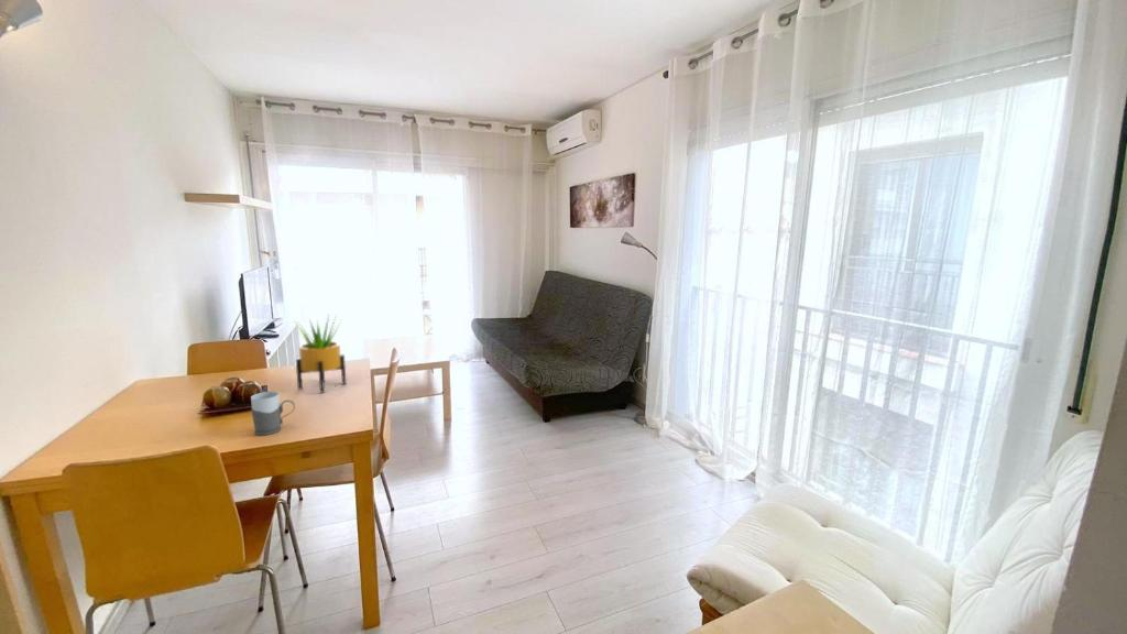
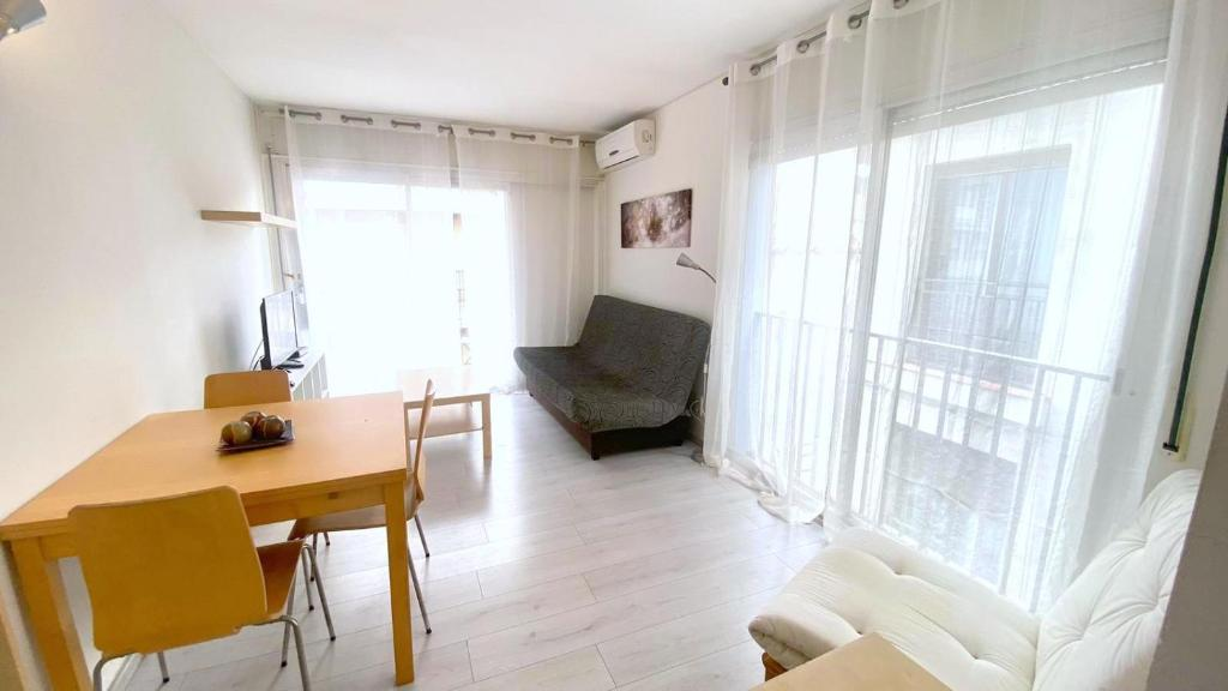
- mug [250,391,296,436]
- potted plant [293,314,348,394]
